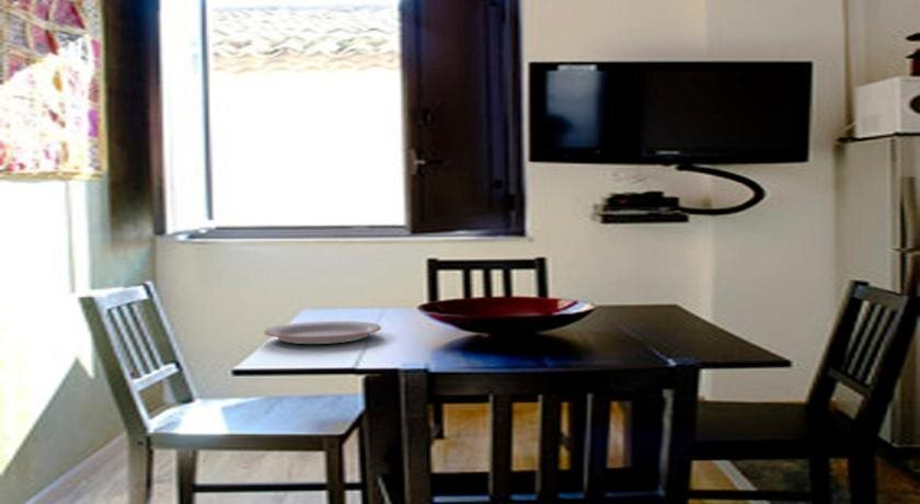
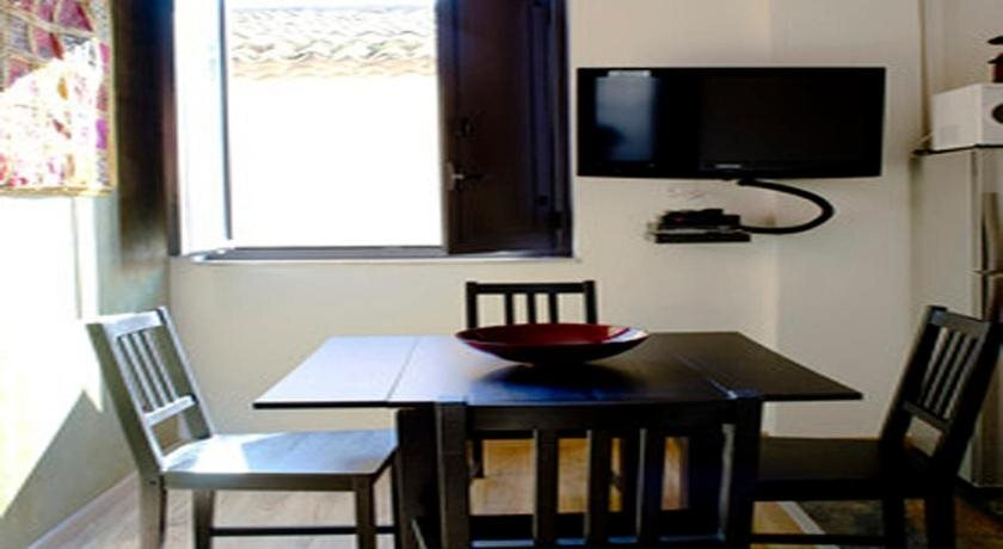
- plate [263,320,382,345]
